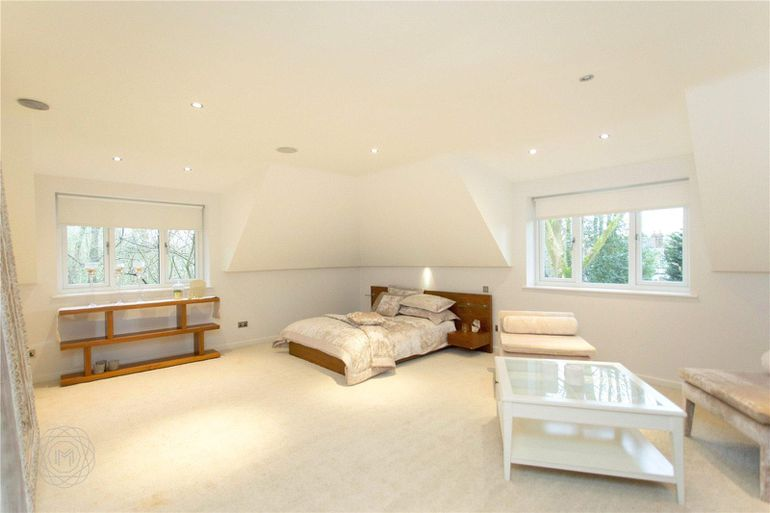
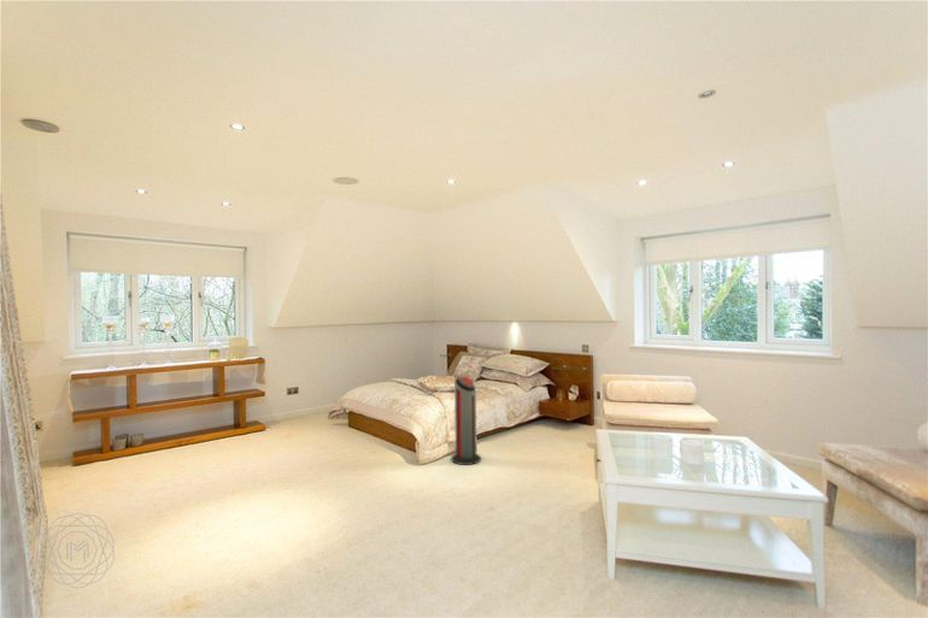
+ air purifier [450,376,482,466]
